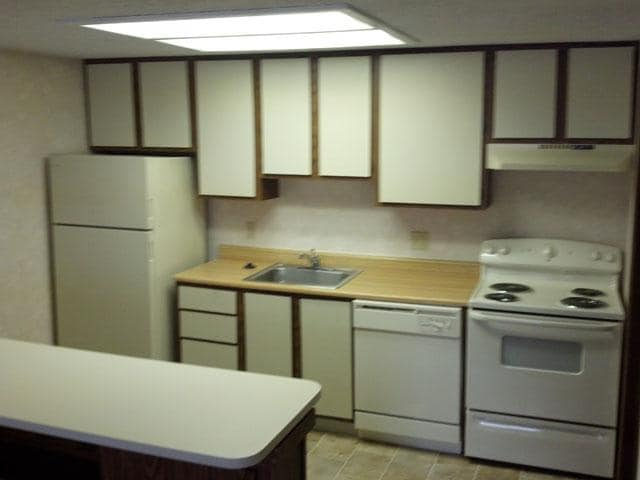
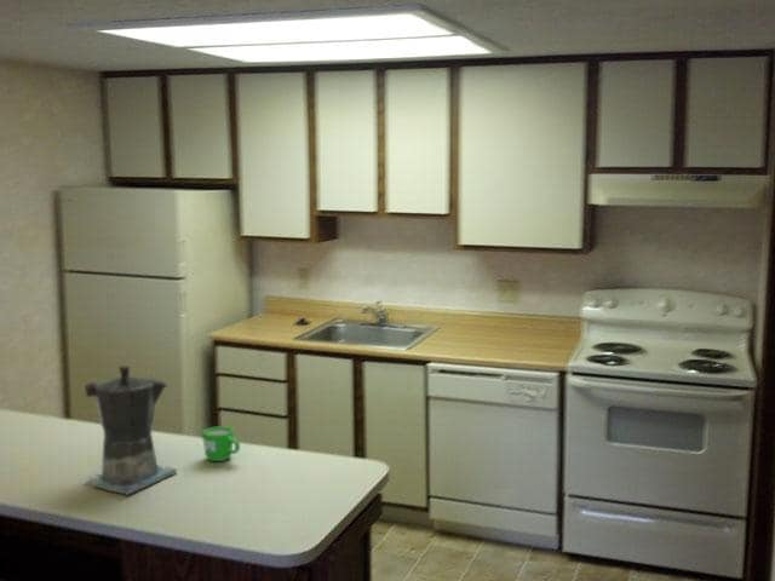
+ coffee maker [81,364,178,496]
+ mug [201,426,241,462]
